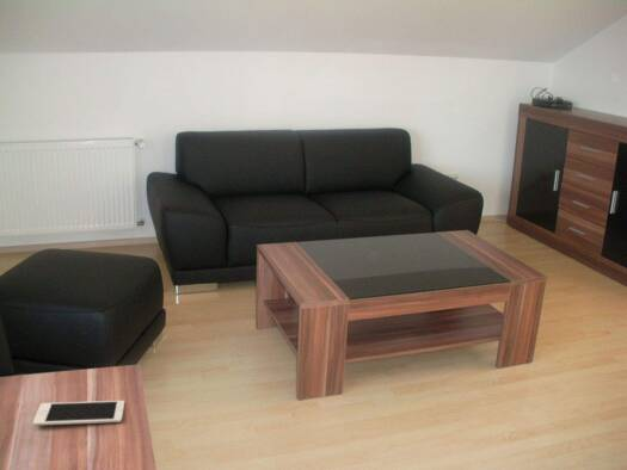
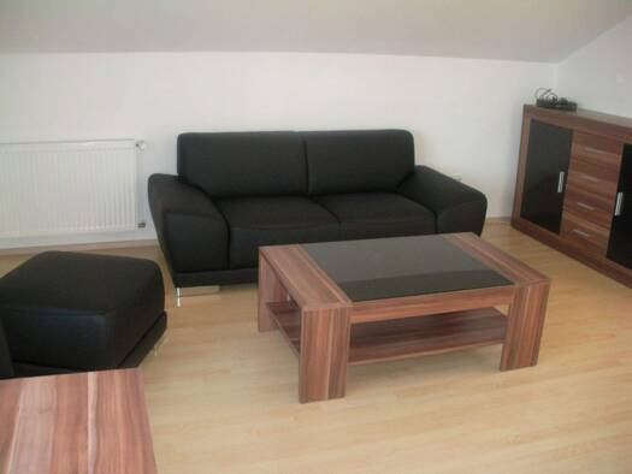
- cell phone [32,400,125,427]
